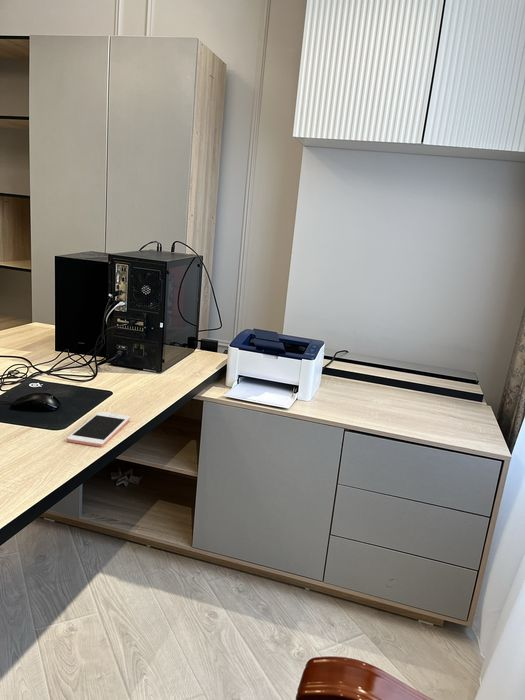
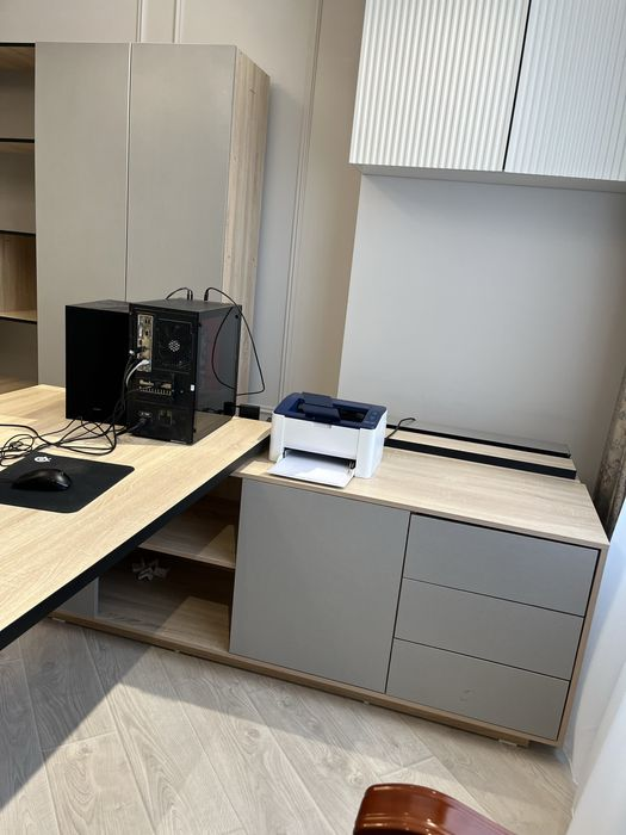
- cell phone [66,411,131,448]
